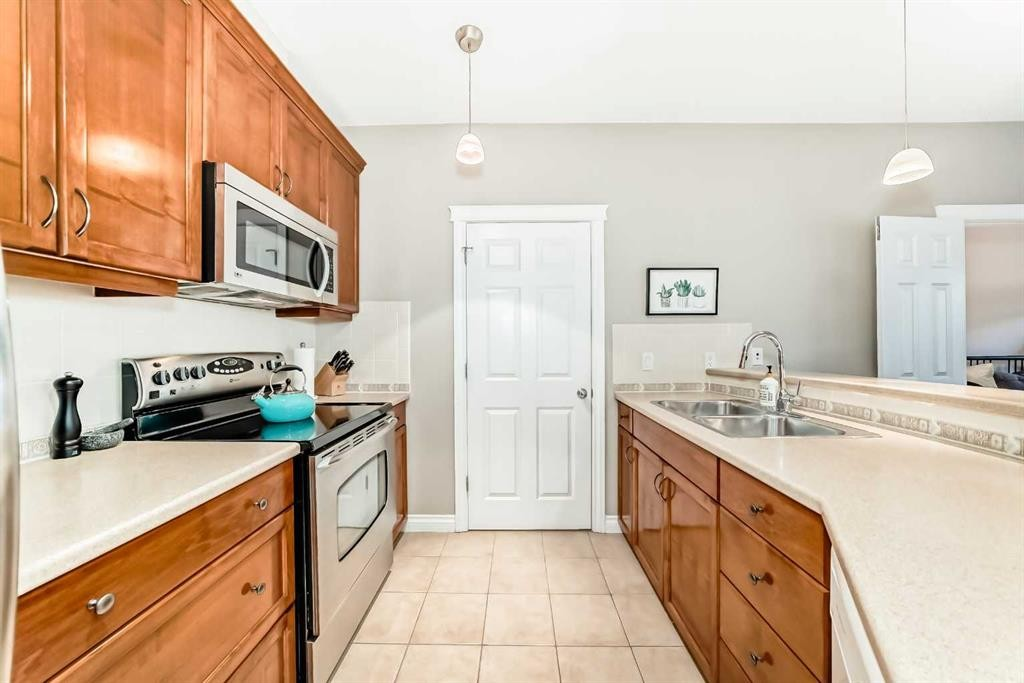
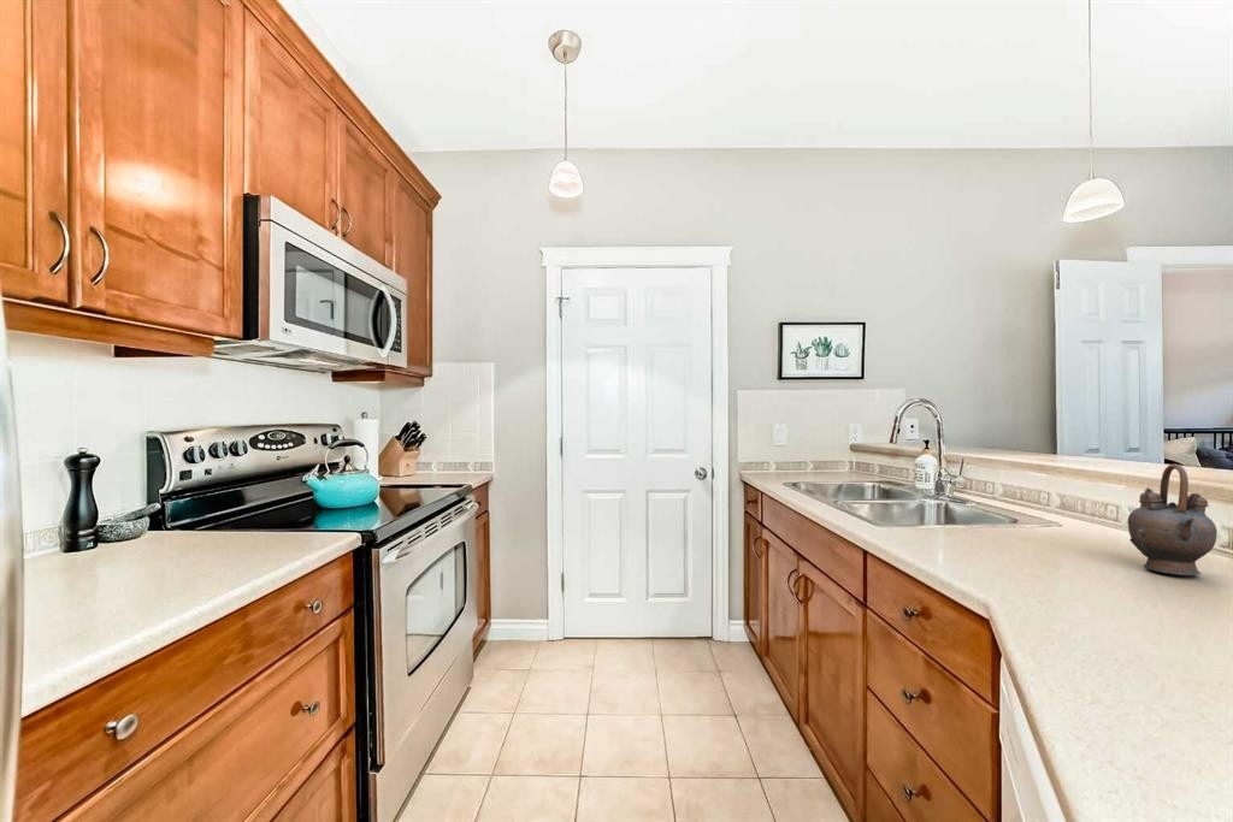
+ teapot [1127,463,1219,576]
